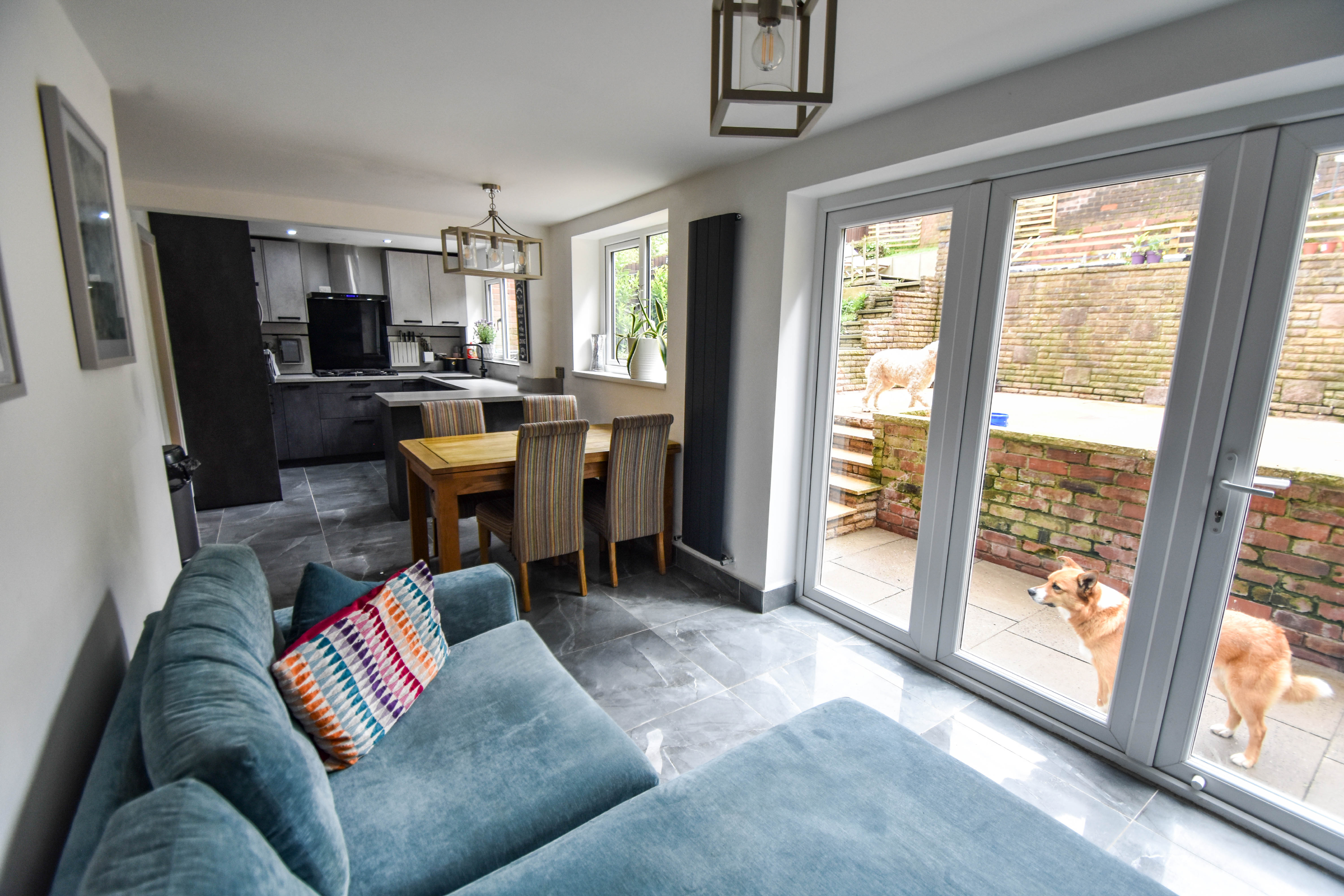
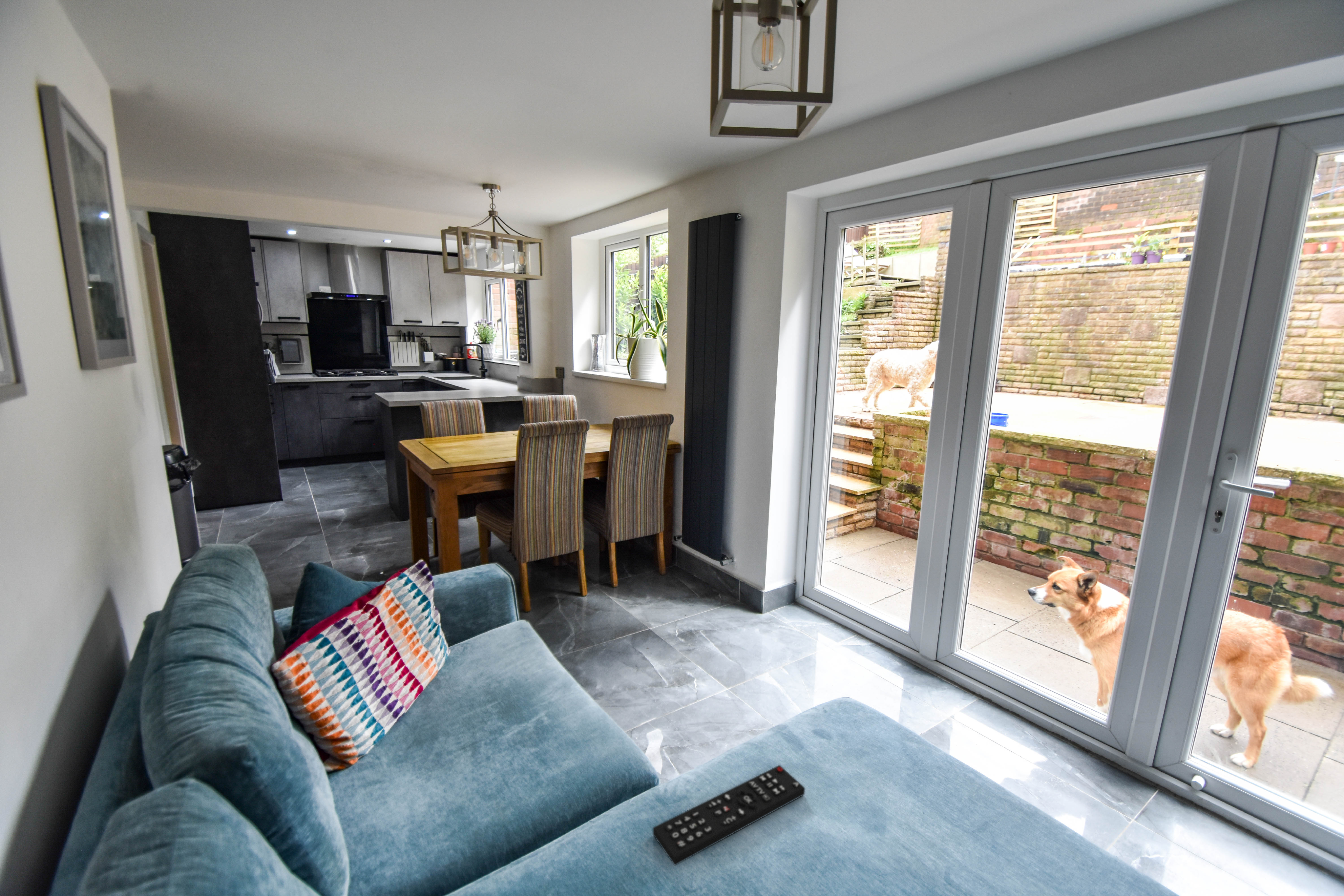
+ remote control [653,764,805,866]
